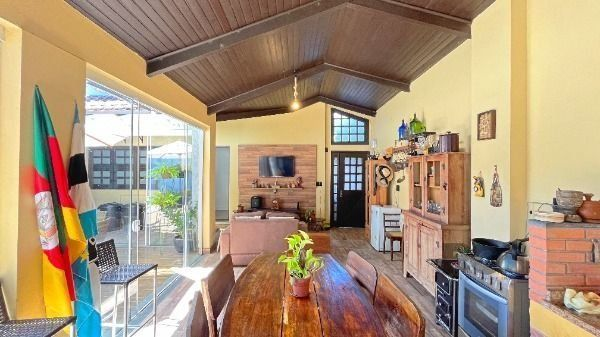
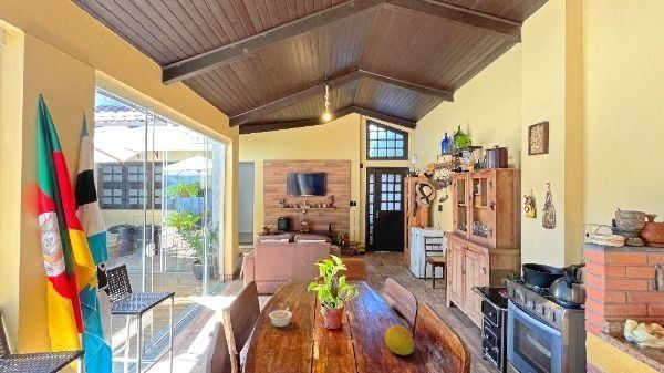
+ legume [268,307,293,328]
+ fruit [384,324,415,356]
